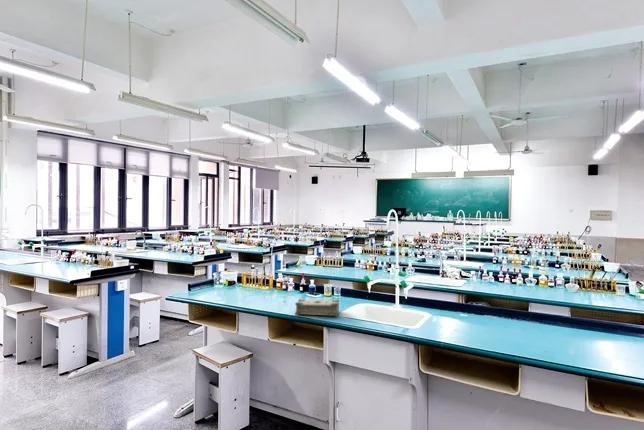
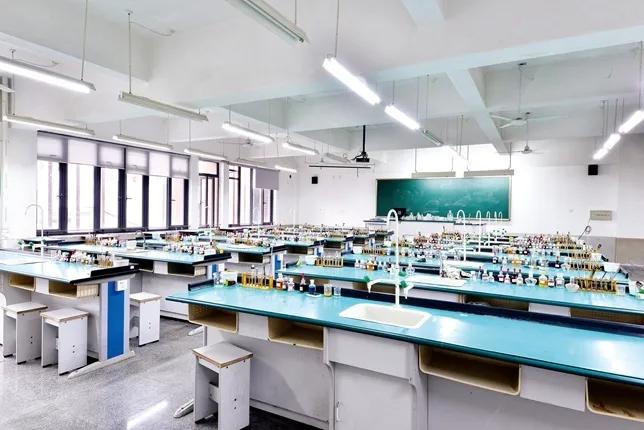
- book [294,298,340,318]
